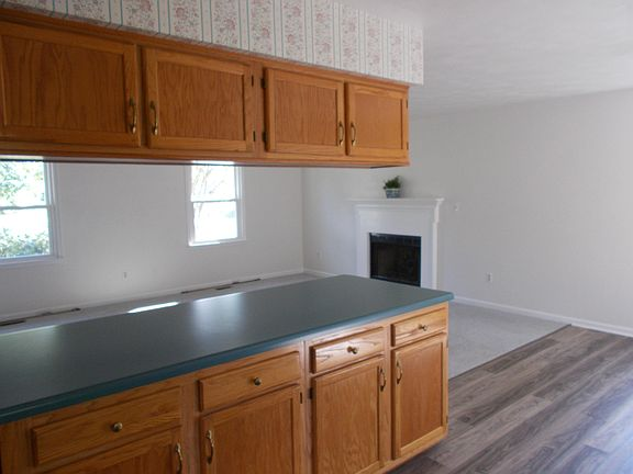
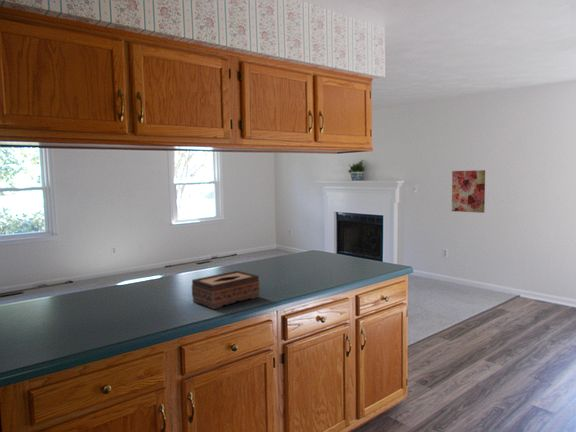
+ wall art [451,169,486,214]
+ tissue box [191,270,261,310]
